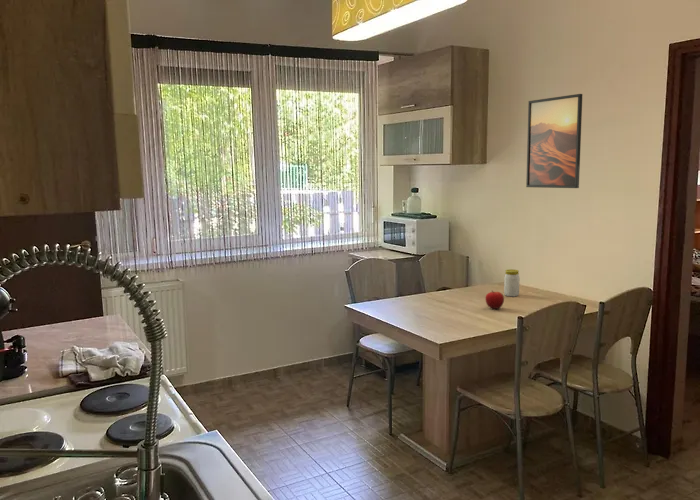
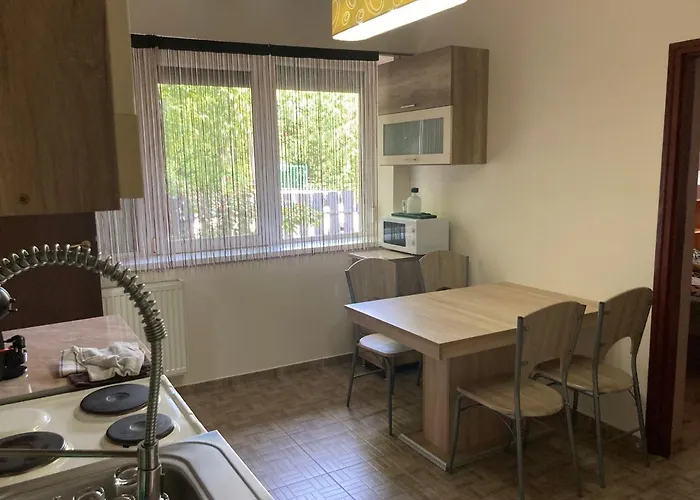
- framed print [525,93,583,189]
- fruit [484,290,505,310]
- jar [503,268,521,297]
